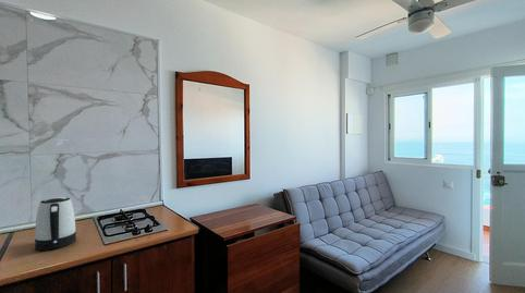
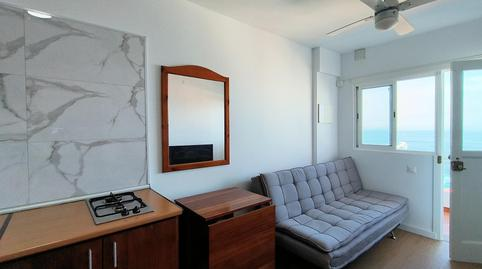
- kettle [34,196,77,252]
